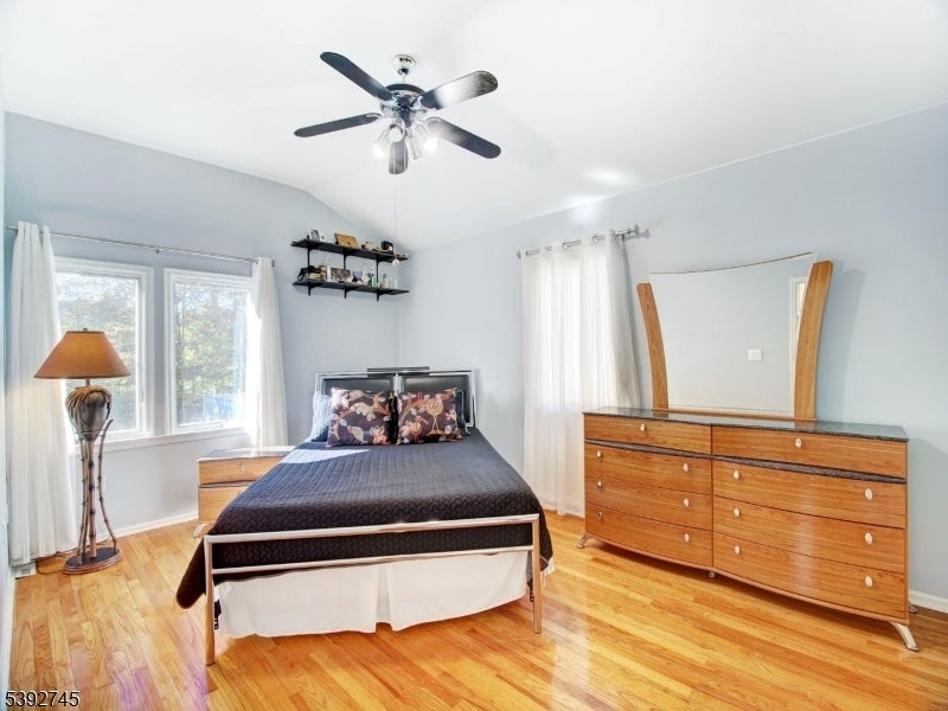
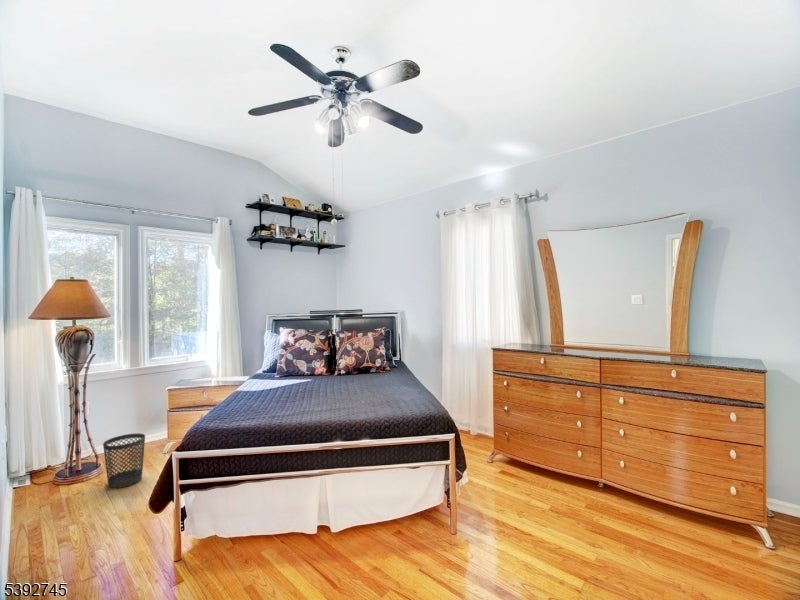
+ wastebasket [102,432,146,489]
